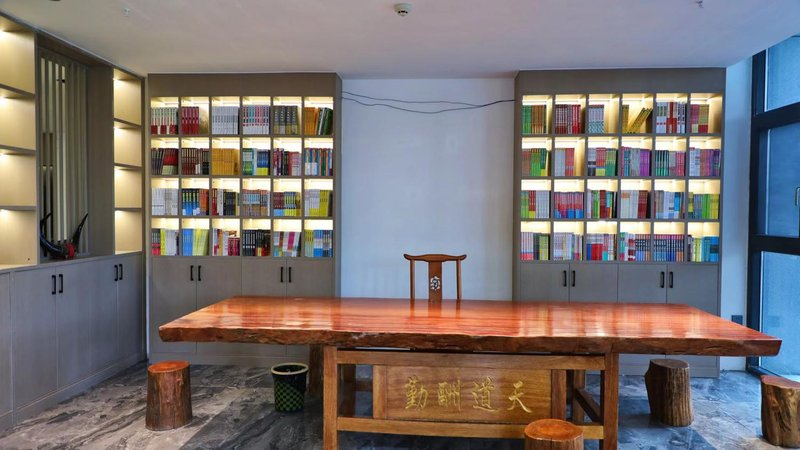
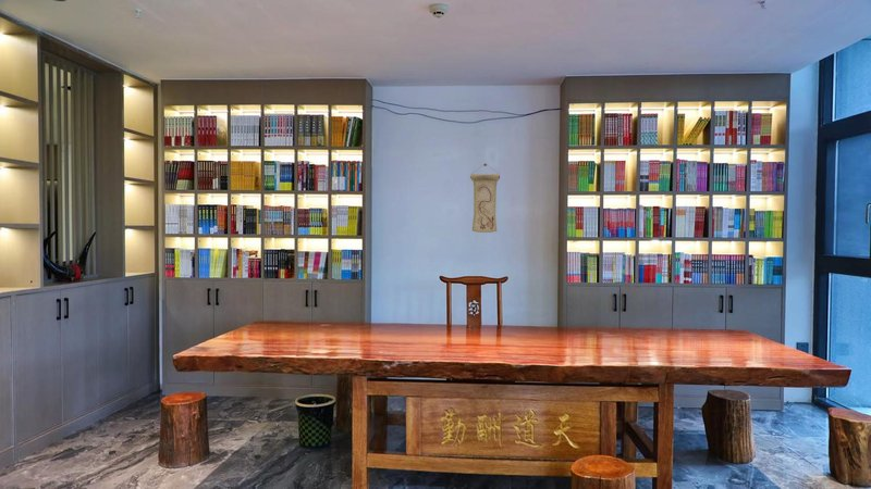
+ wall scroll [469,162,501,234]
